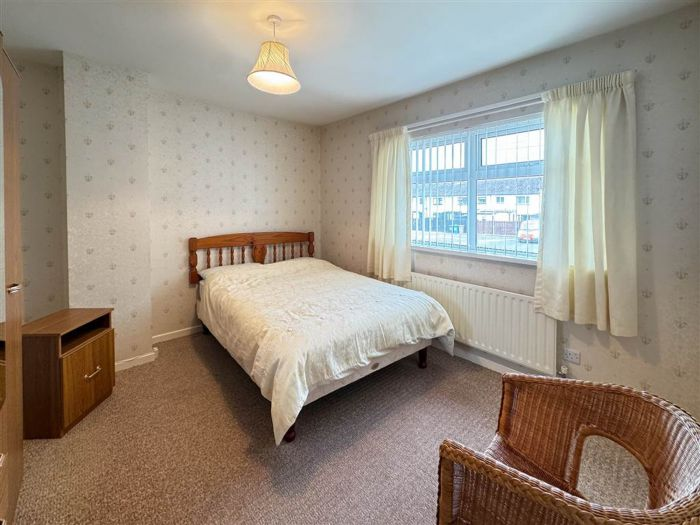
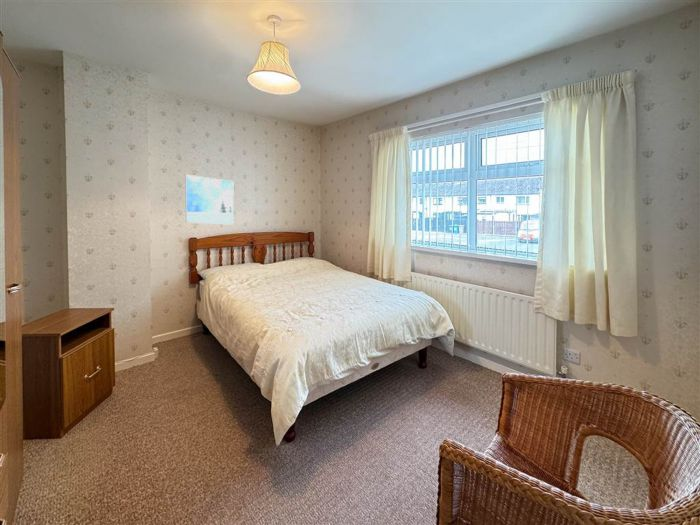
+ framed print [184,174,235,226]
